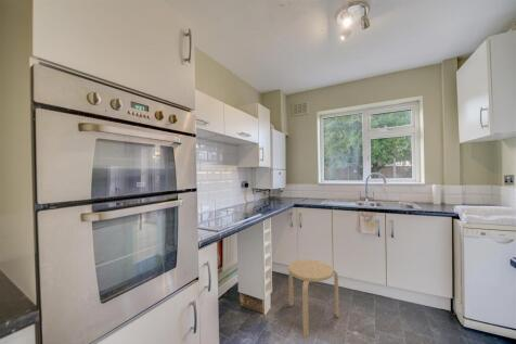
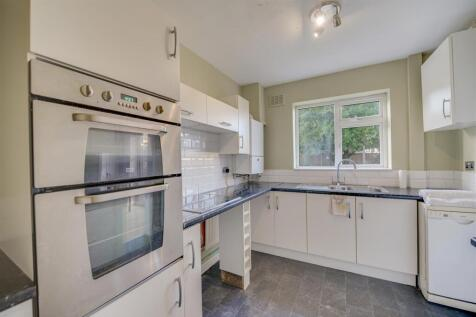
- stool [287,258,340,340]
